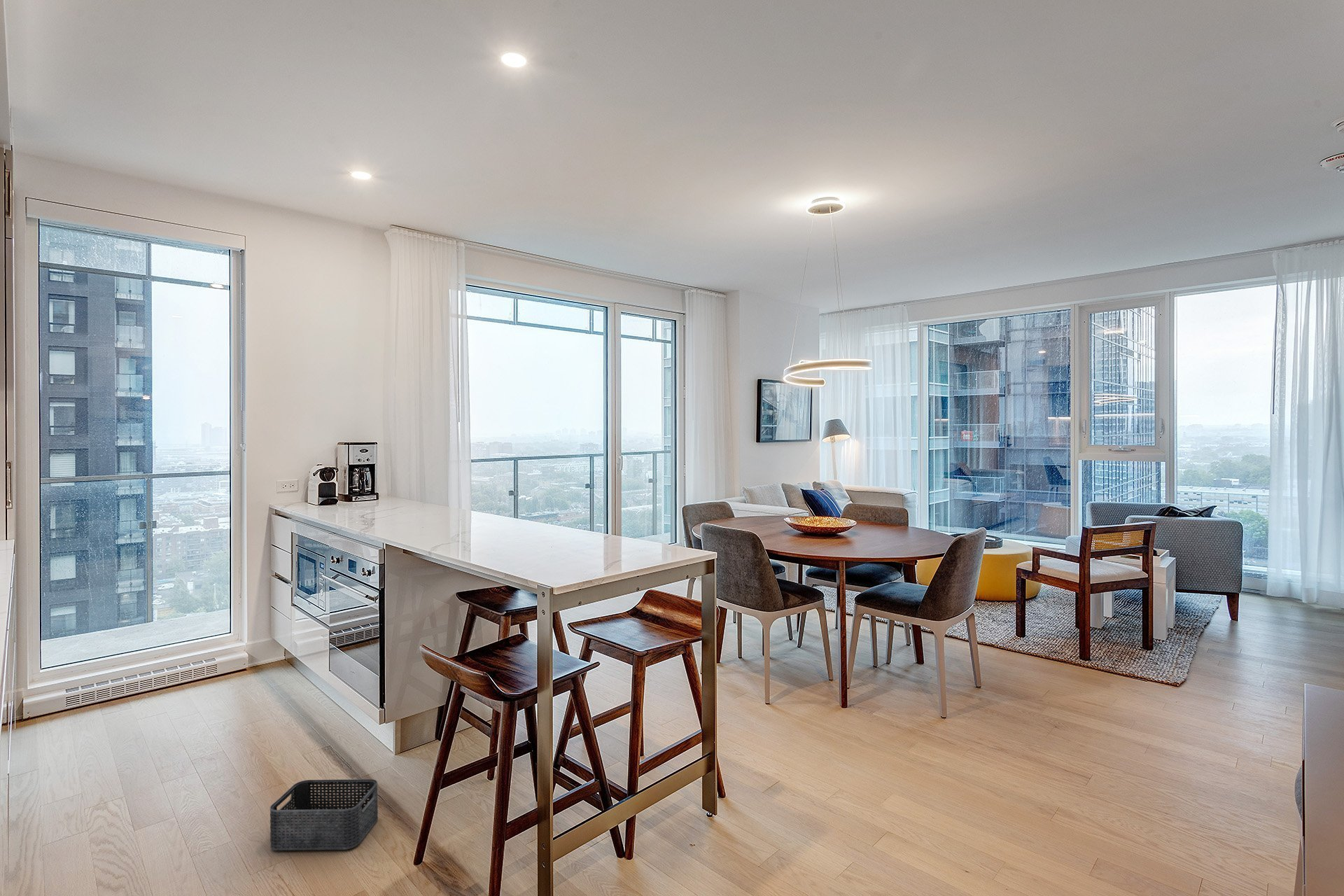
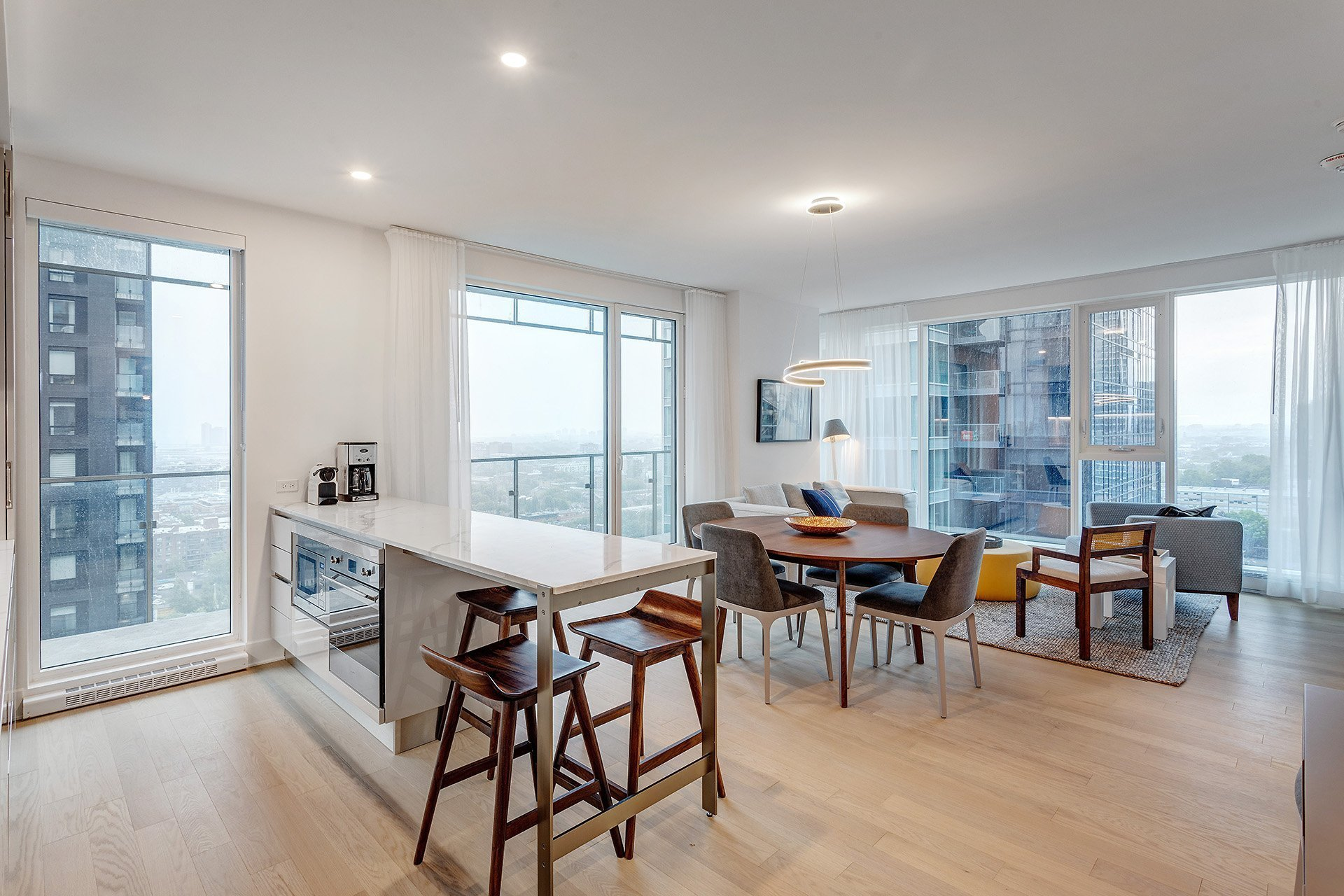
- storage bin [269,778,379,851]
